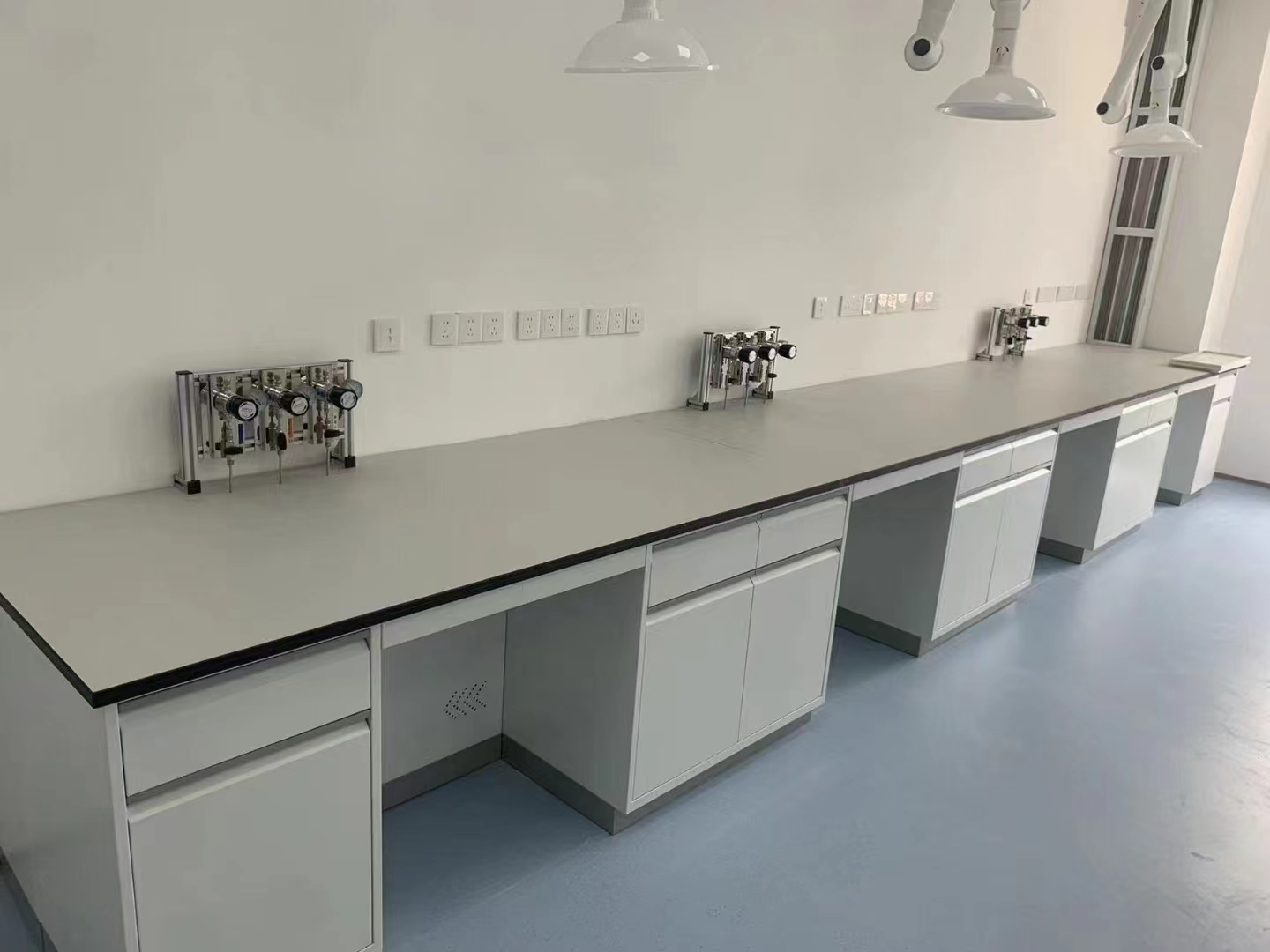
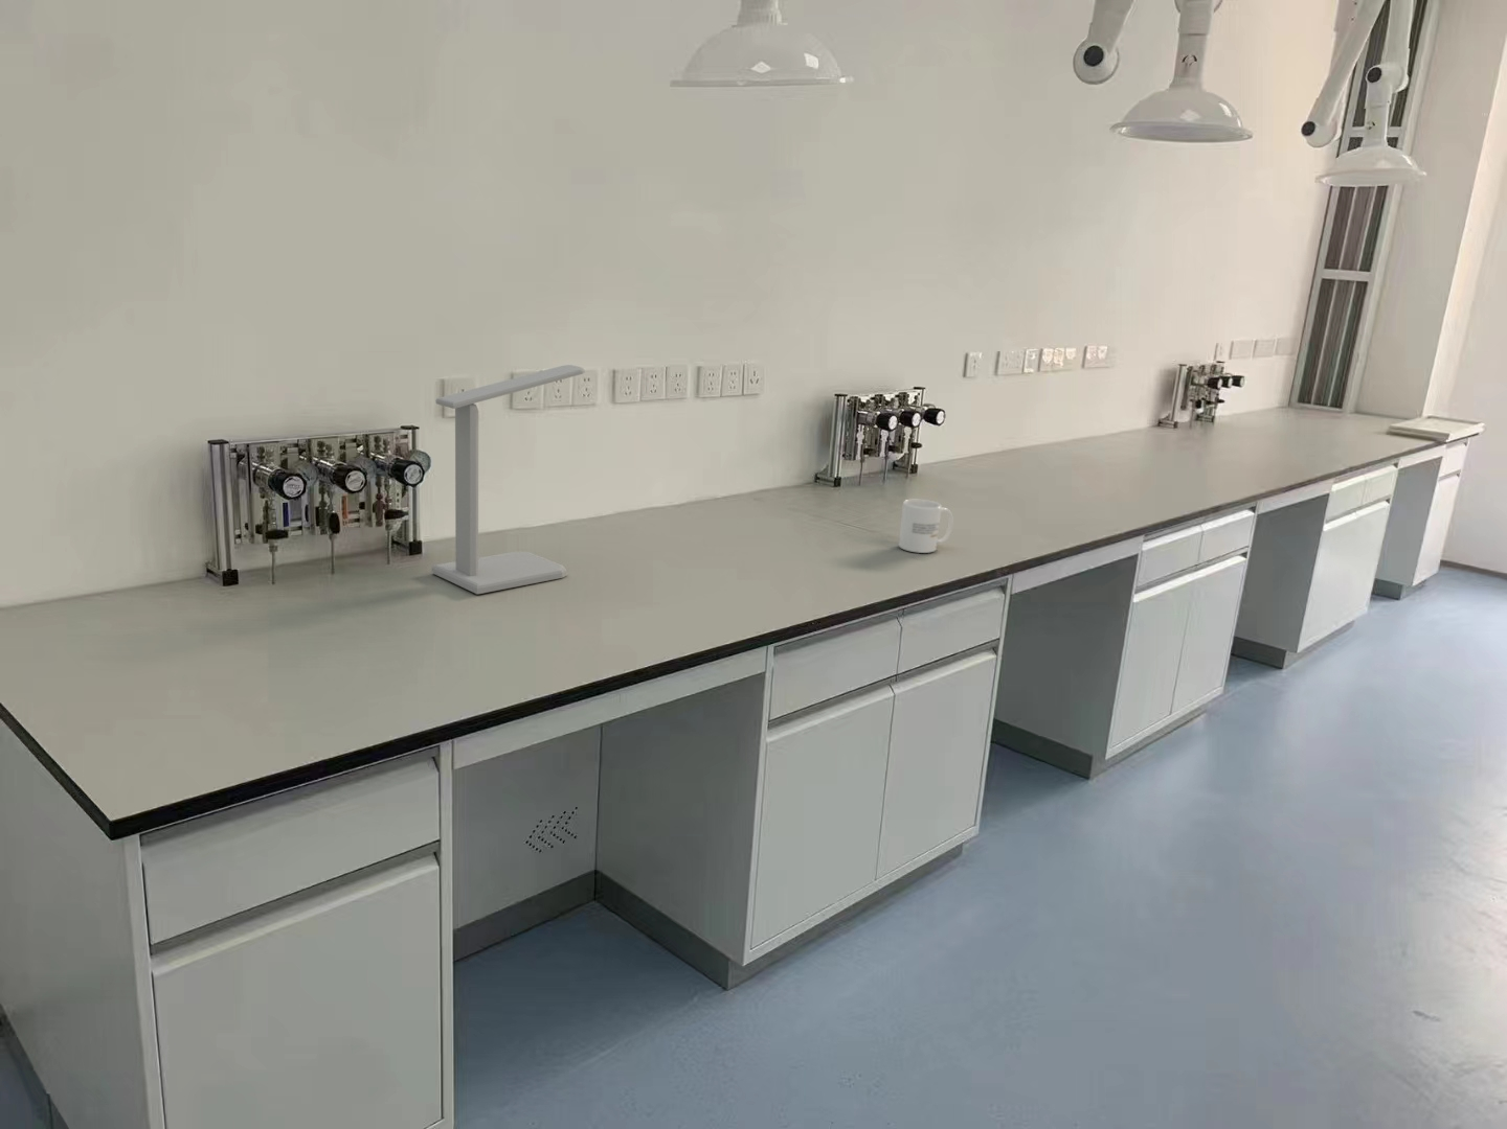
+ desk lamp [431,364,586,595]
+ mug [898,498,954,554]
